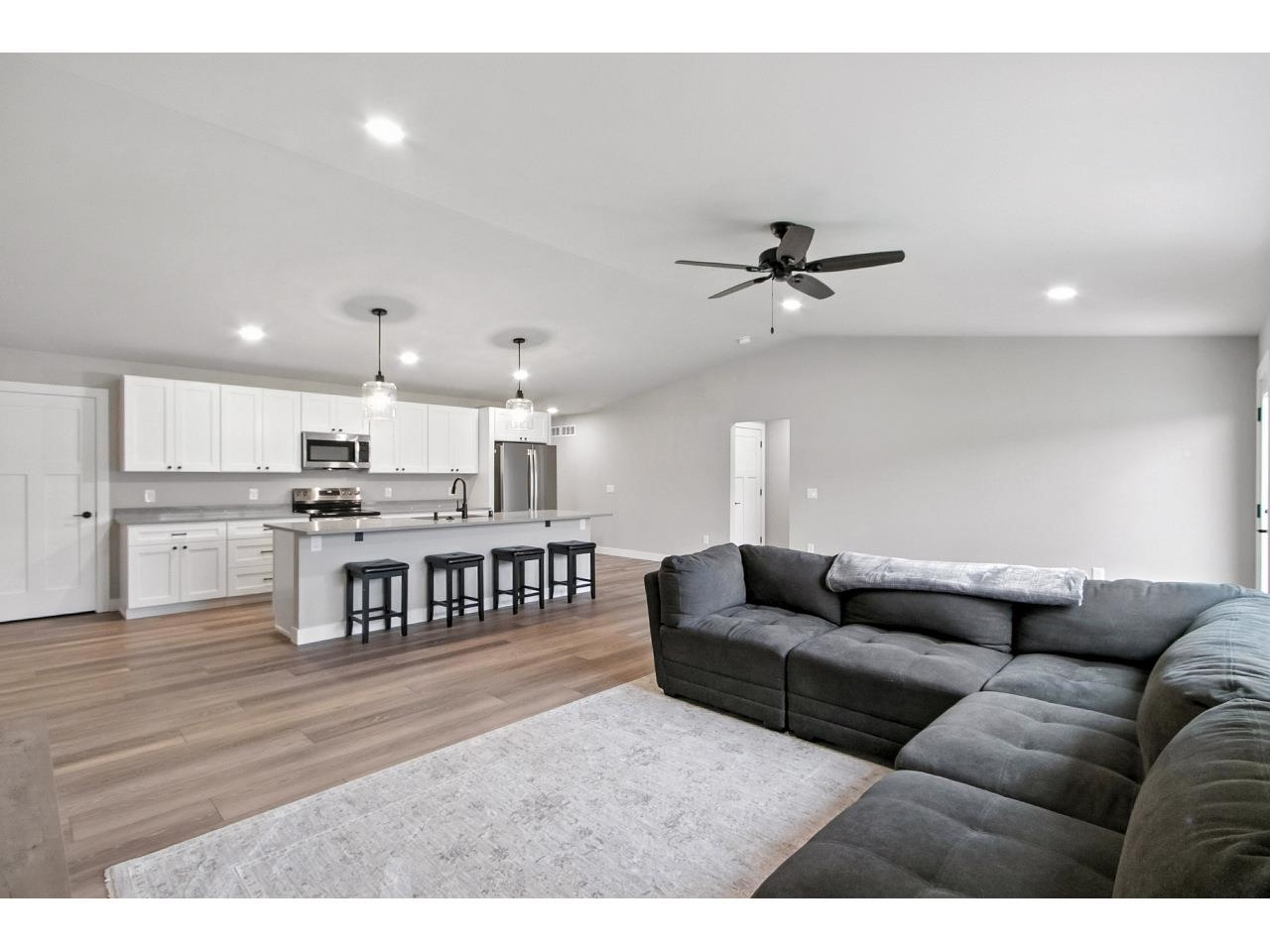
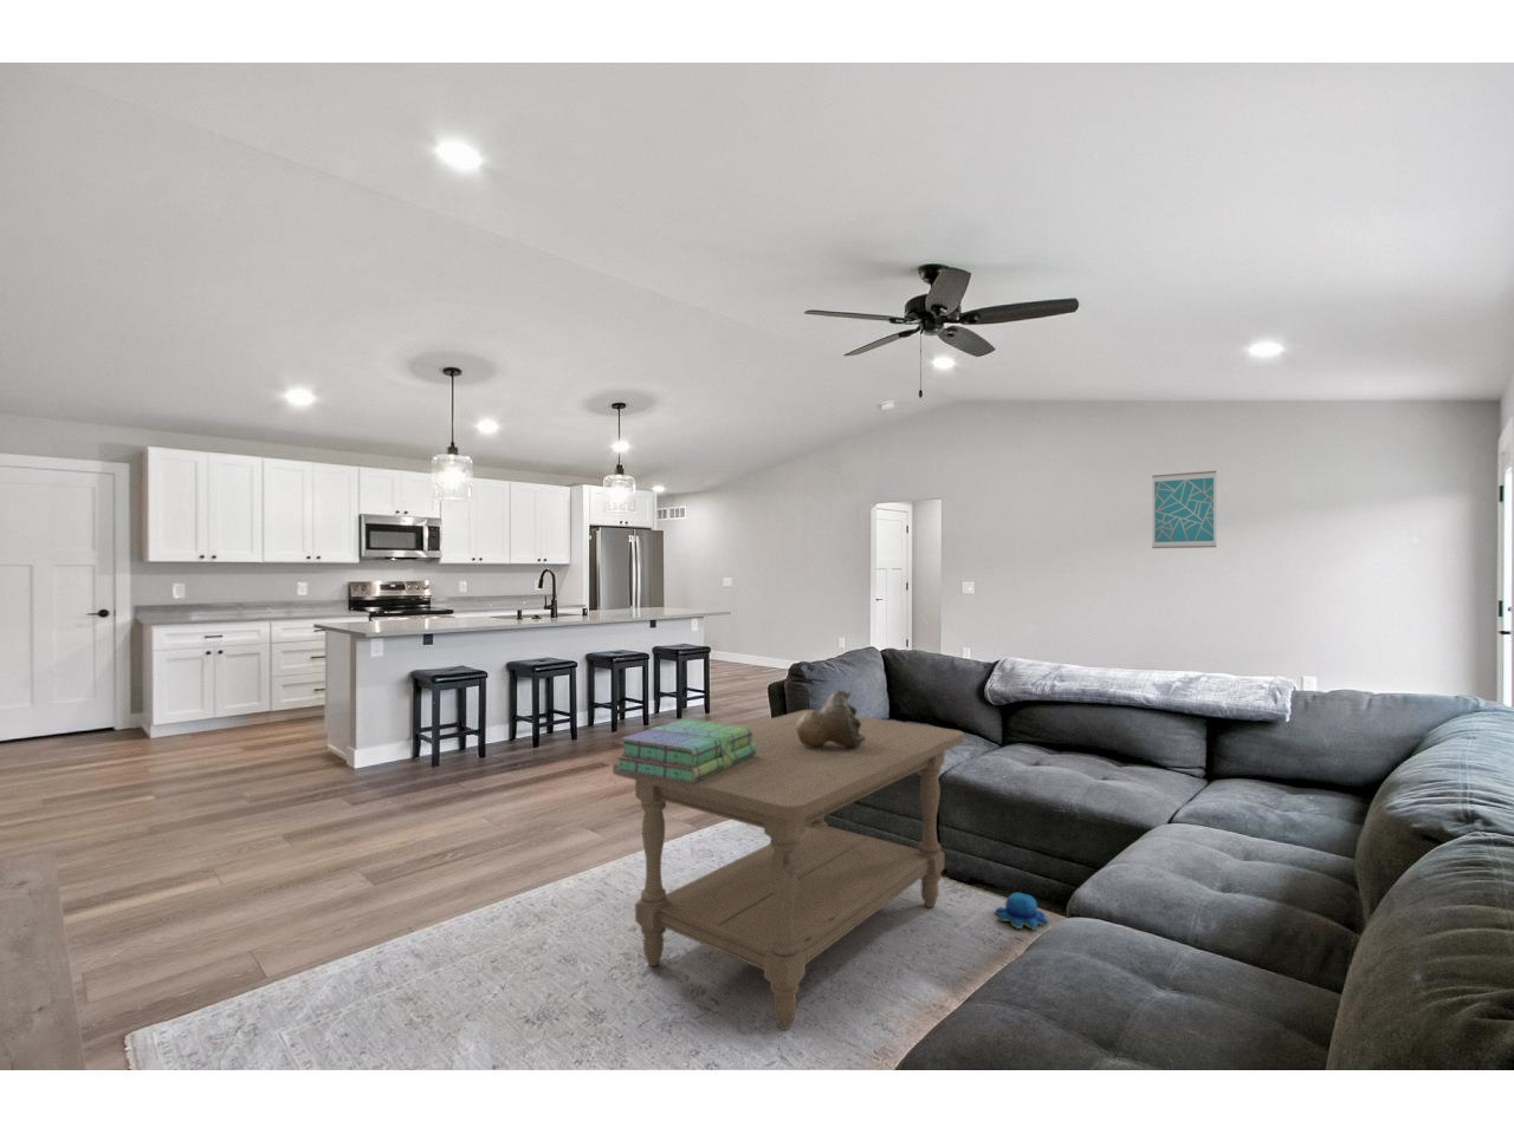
+ decorative bowl [796,688,865,749]
+ stack of books [615,717,756,783]
+ plush toy [994,892,1050,930]
+ coffee table [612,709,966,1032]
+ wall art [1150,471,1217,549]
